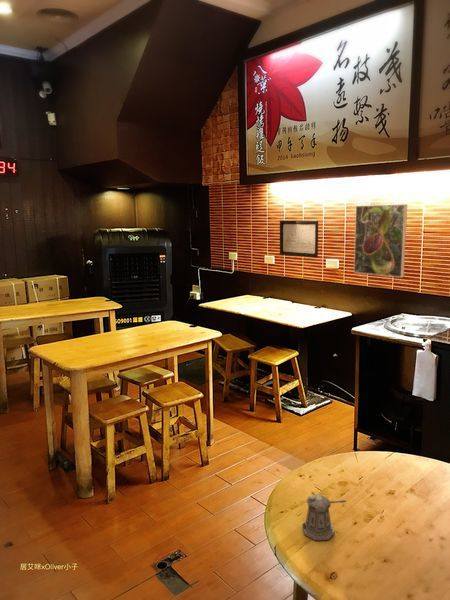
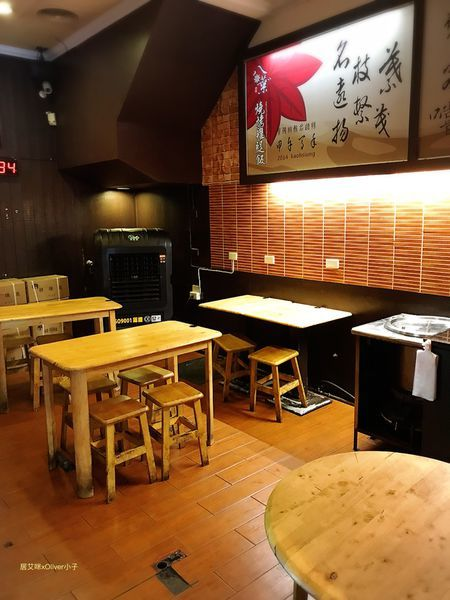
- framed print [353,203,408,278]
- wall art [279,219,319,259]
- pepper shaker [301,493,347,542]
